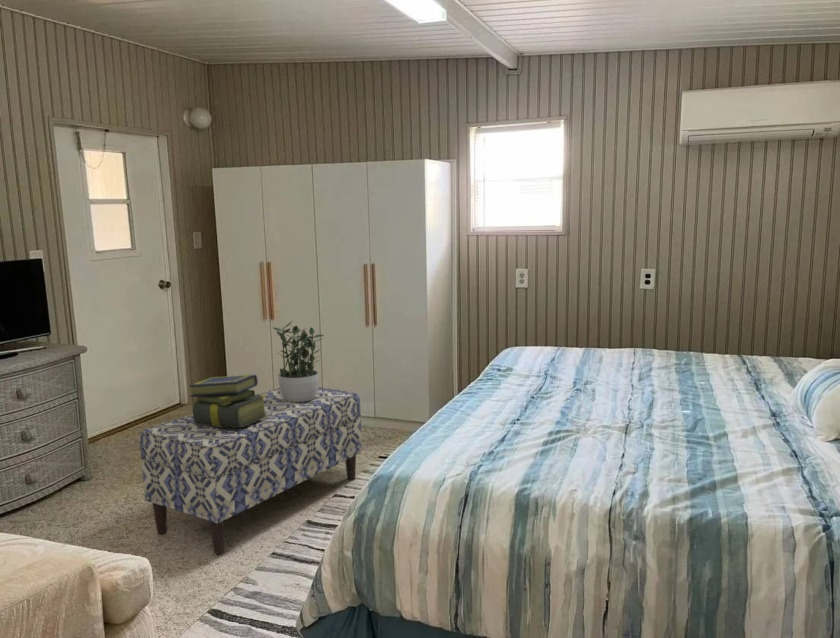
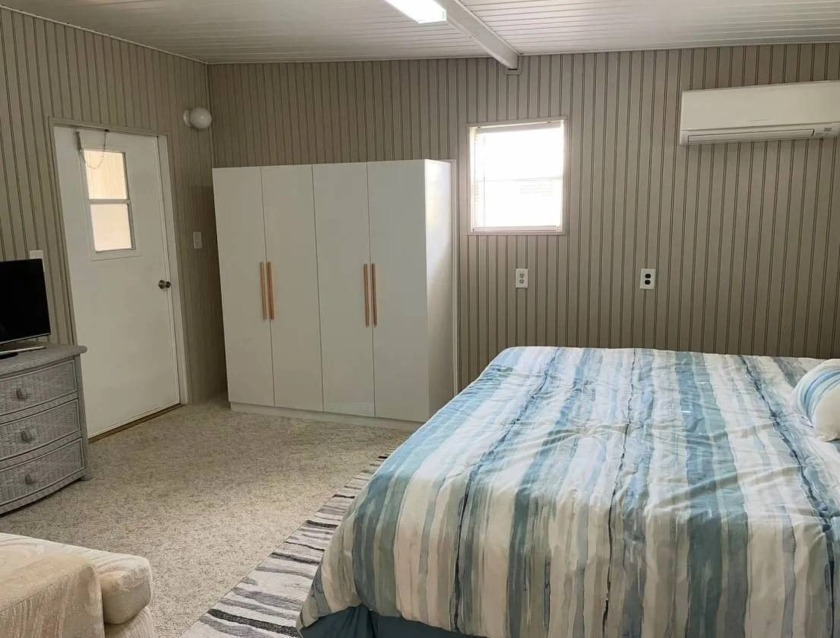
- stack of books [188,374,268,427]
- bench [139,386,363,555]
- potted plant [272,320,325,402]
